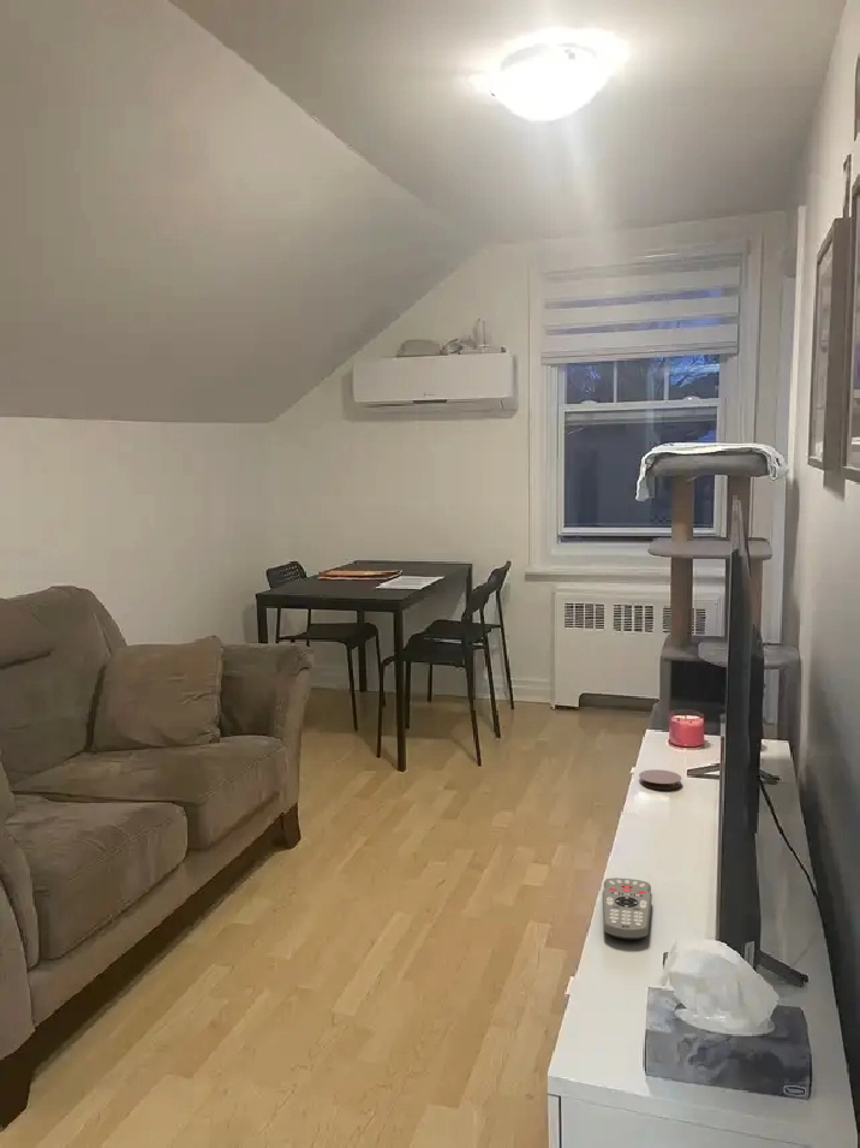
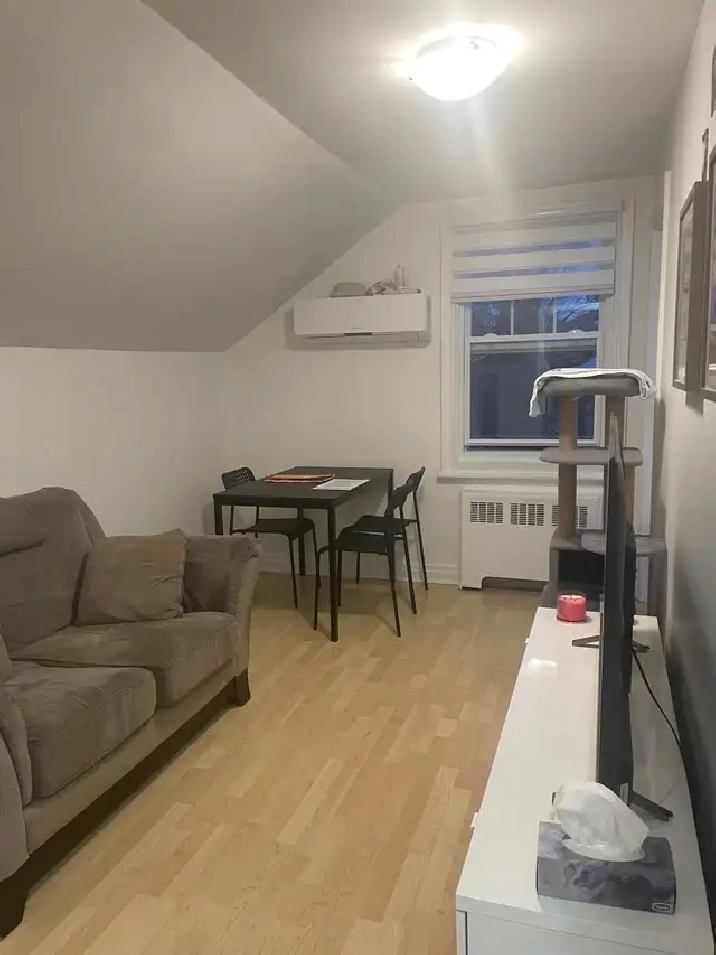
- remote control [602,876,653,941]
- coaster [638,768,682,791]
